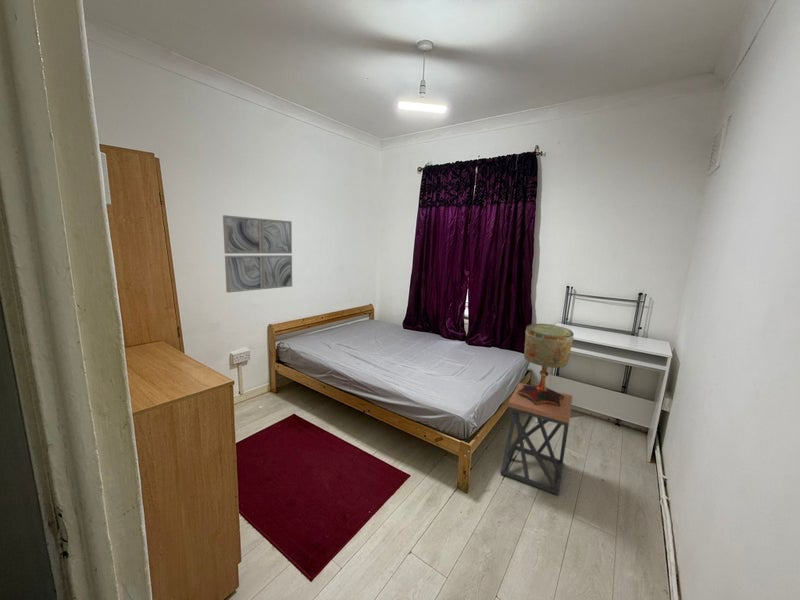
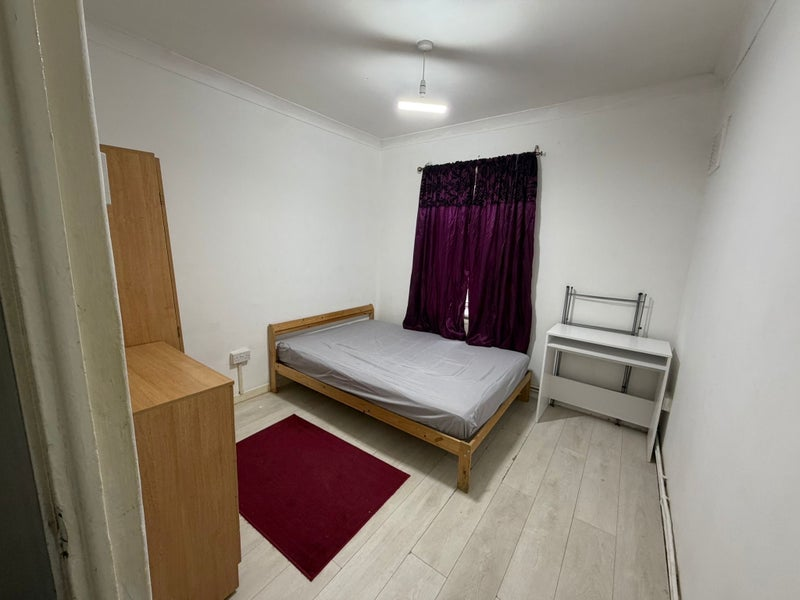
- table lamp [517,323,575,406]
- stool [500,382,574,496]
- wall art [222,214,293,294]
